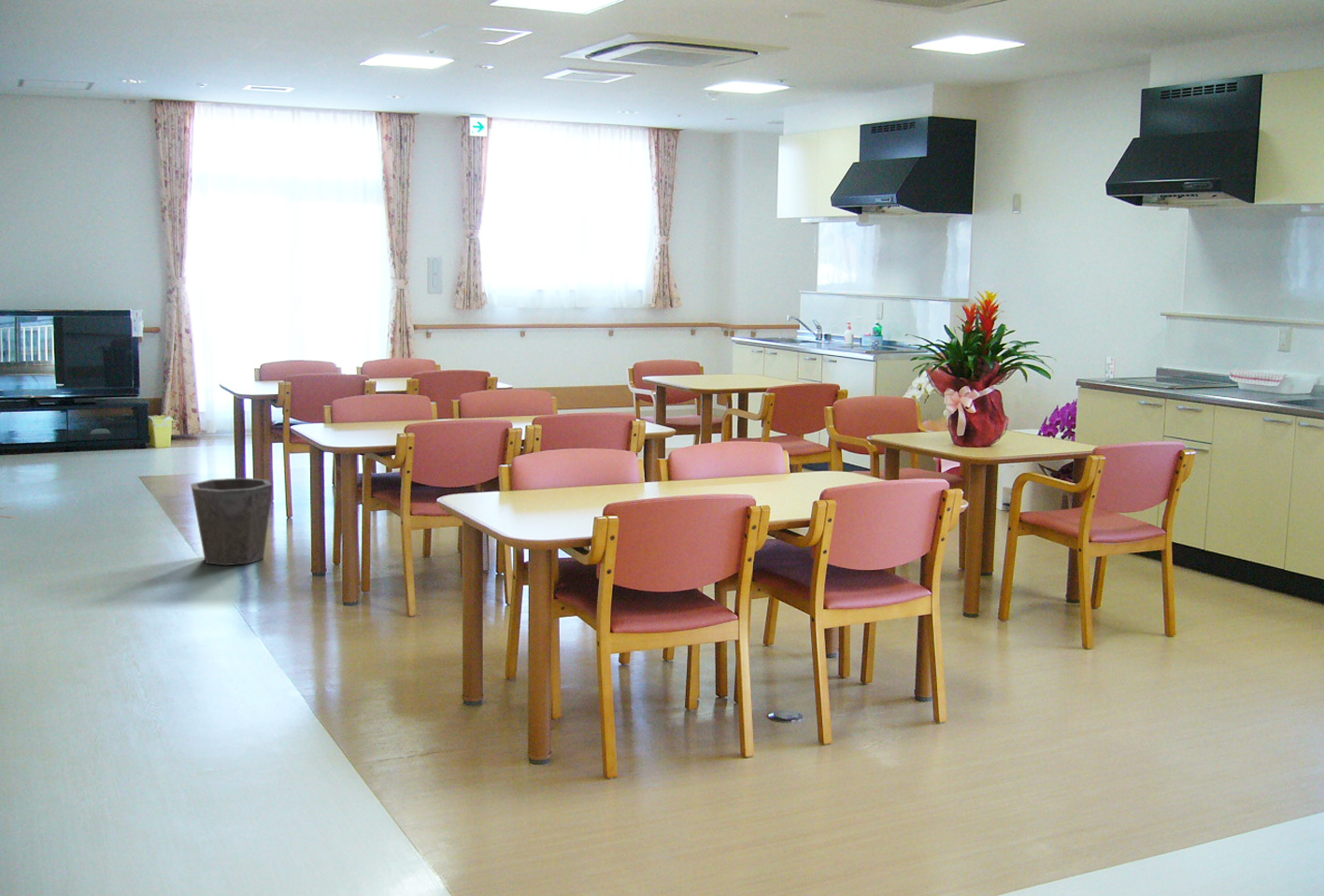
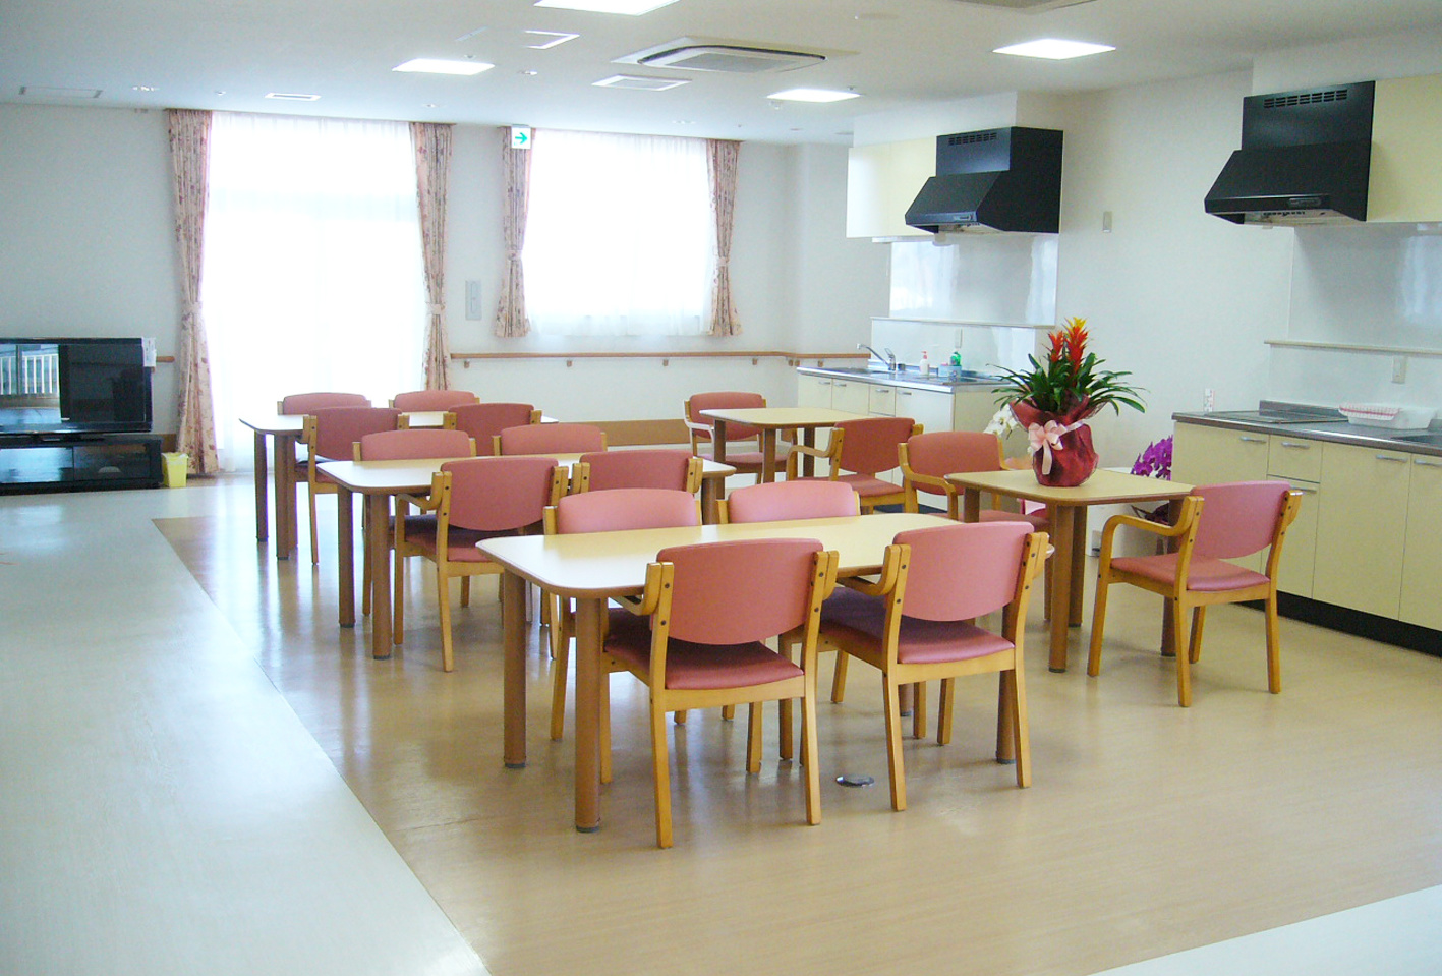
- waste bin [190,476,273,566]
